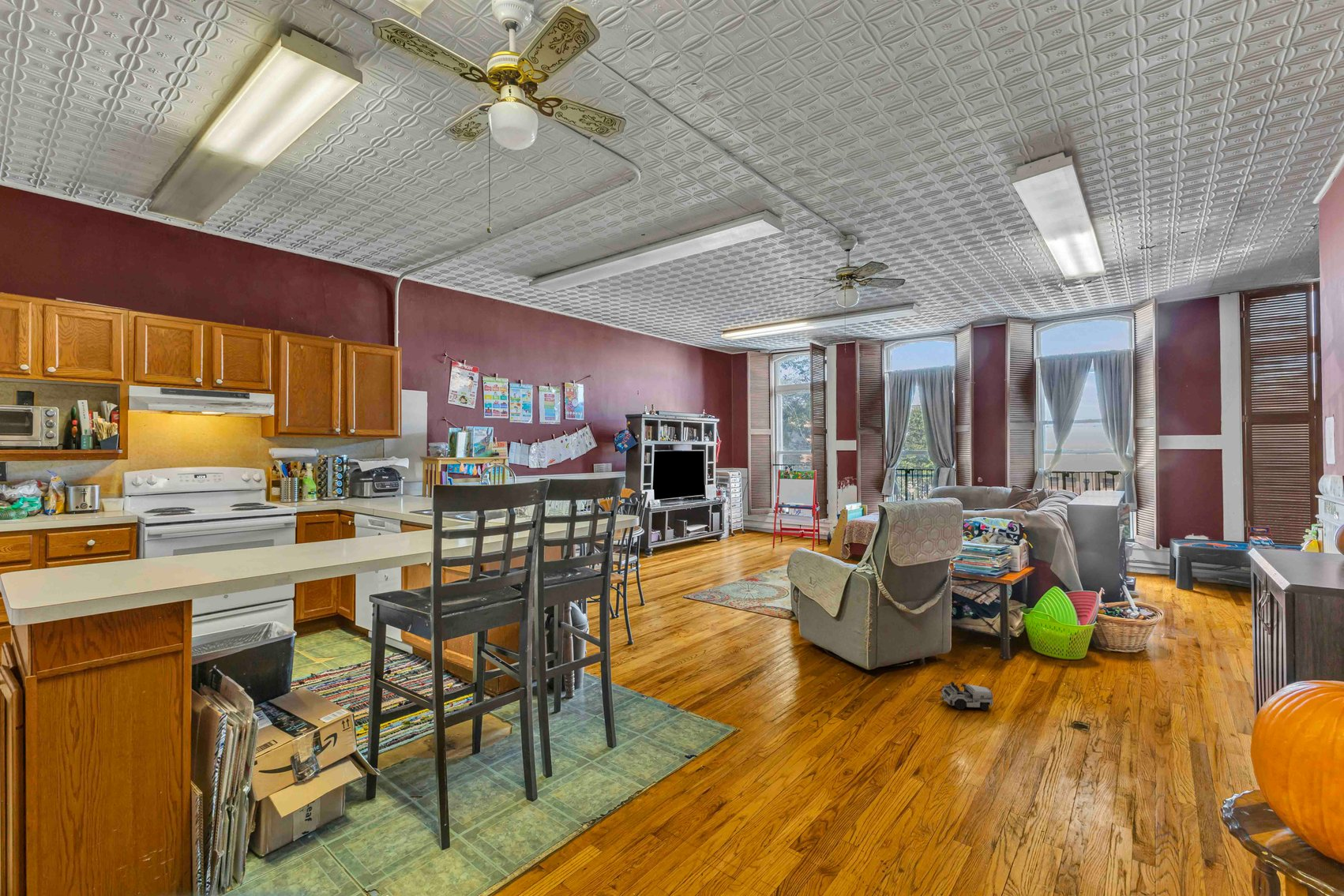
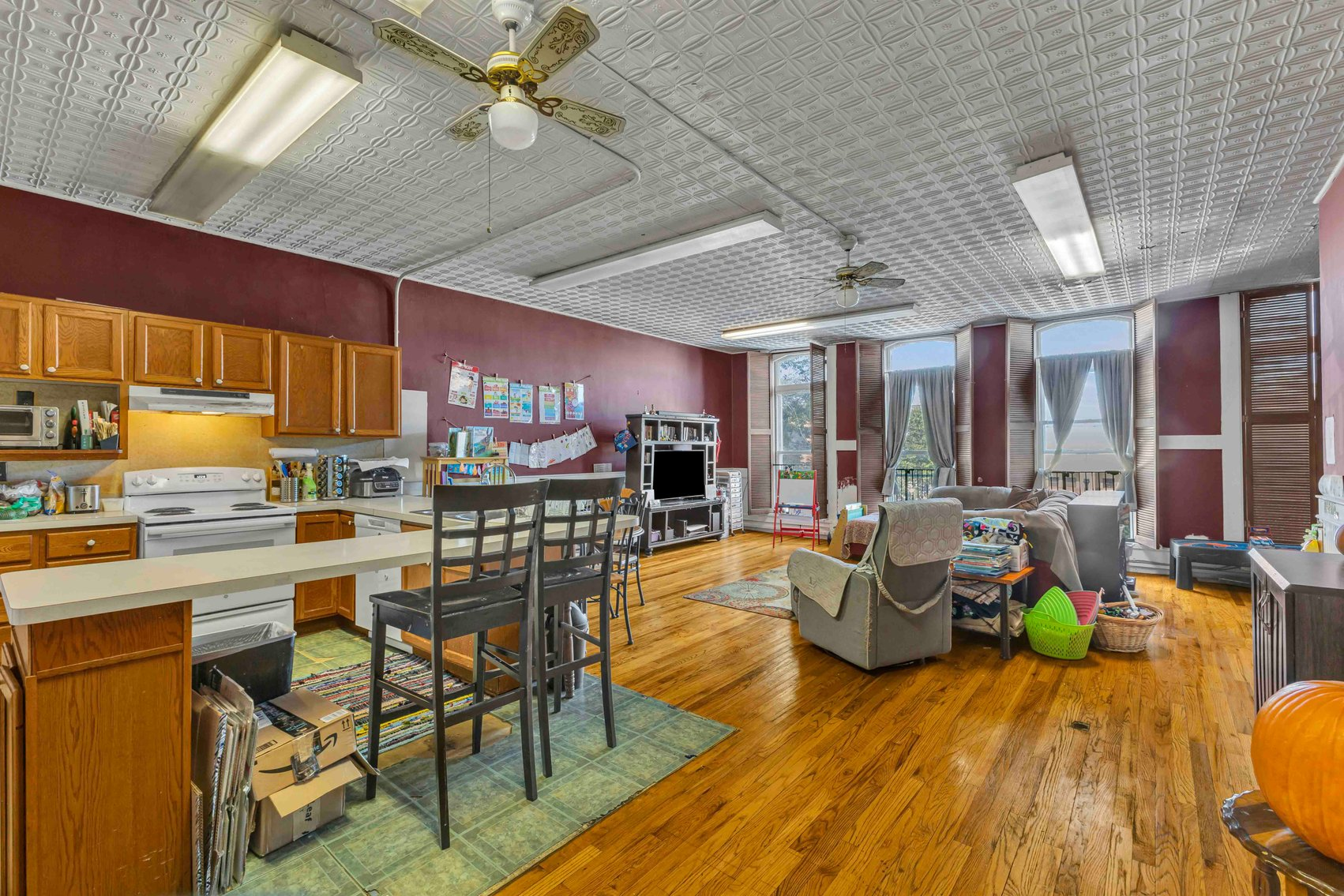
- toy truck [939,680,993,711]
